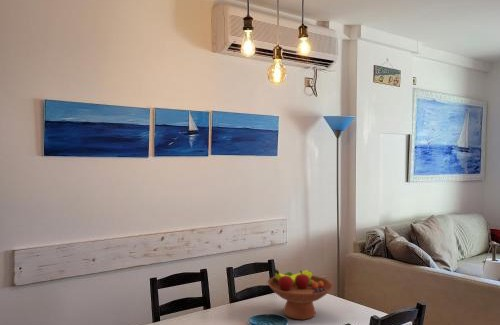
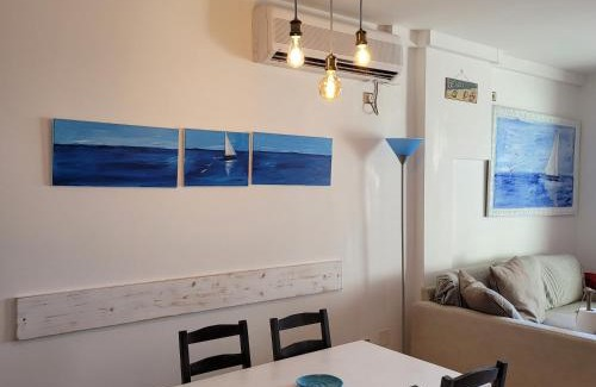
- fruit bowl [267,268,334,321]
